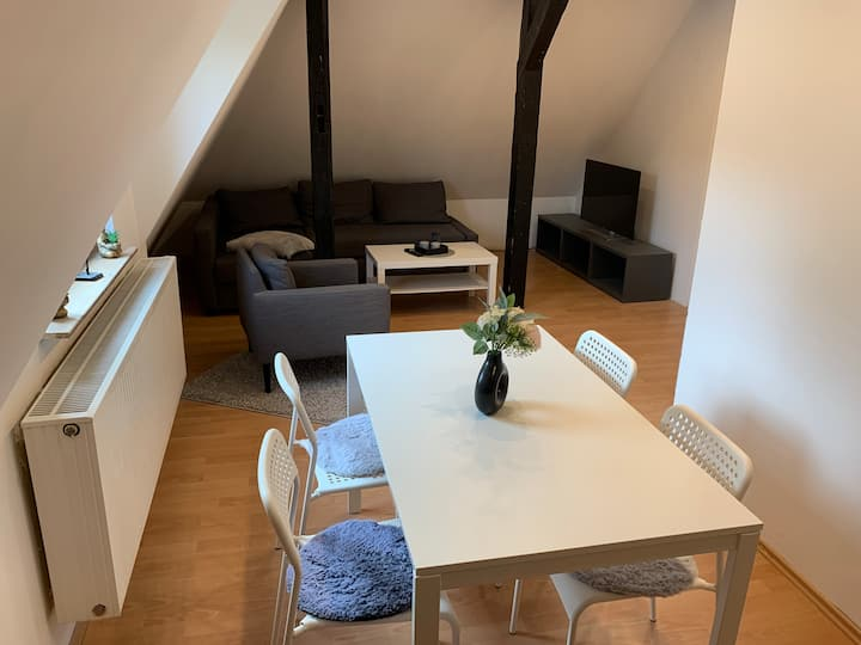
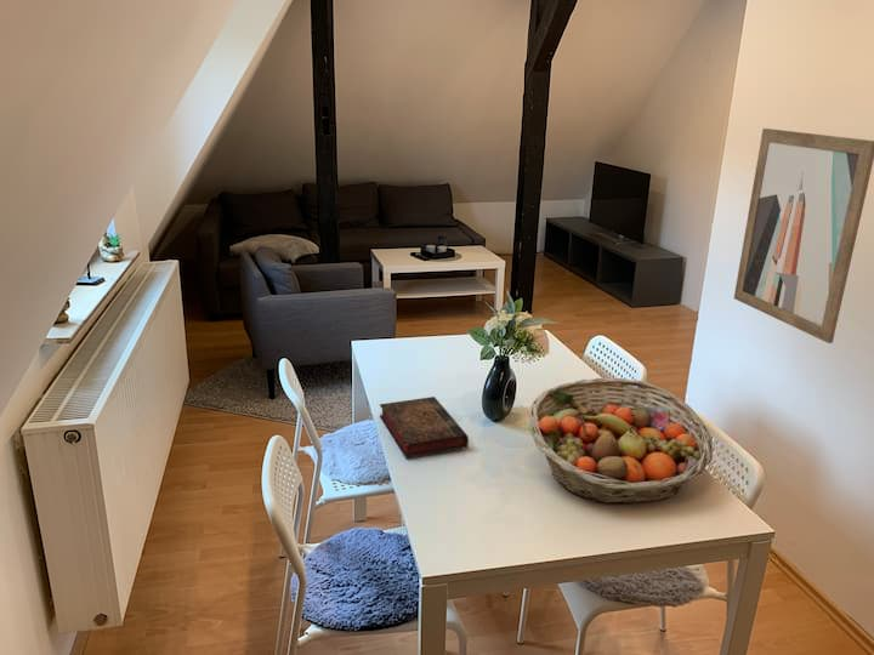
+ wall art [733,127,874,344]
+ book [379,395,470,458]
+ fruit basket [528,377,714,506]
